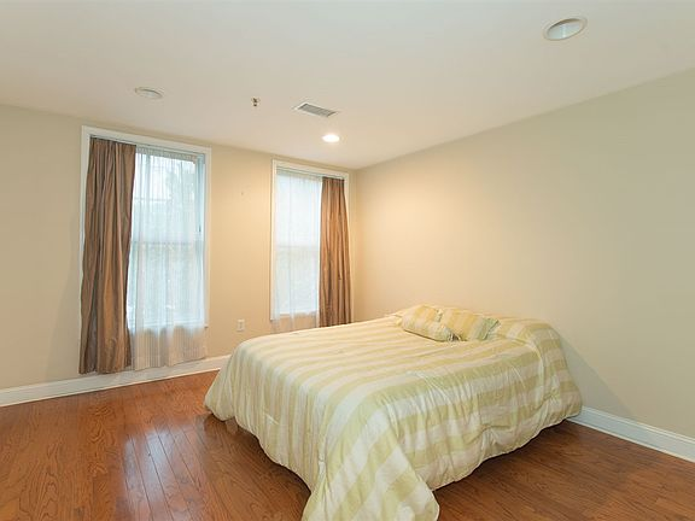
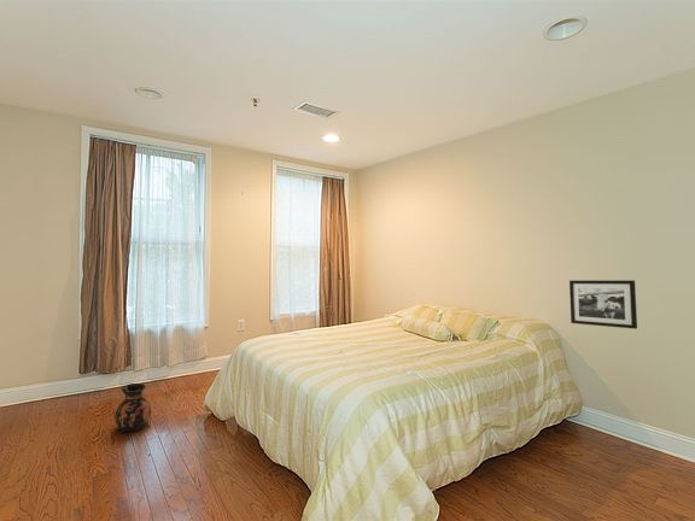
+ picture frame [568,280,638,330]
+ ceramic jug [113,382,152,433]
